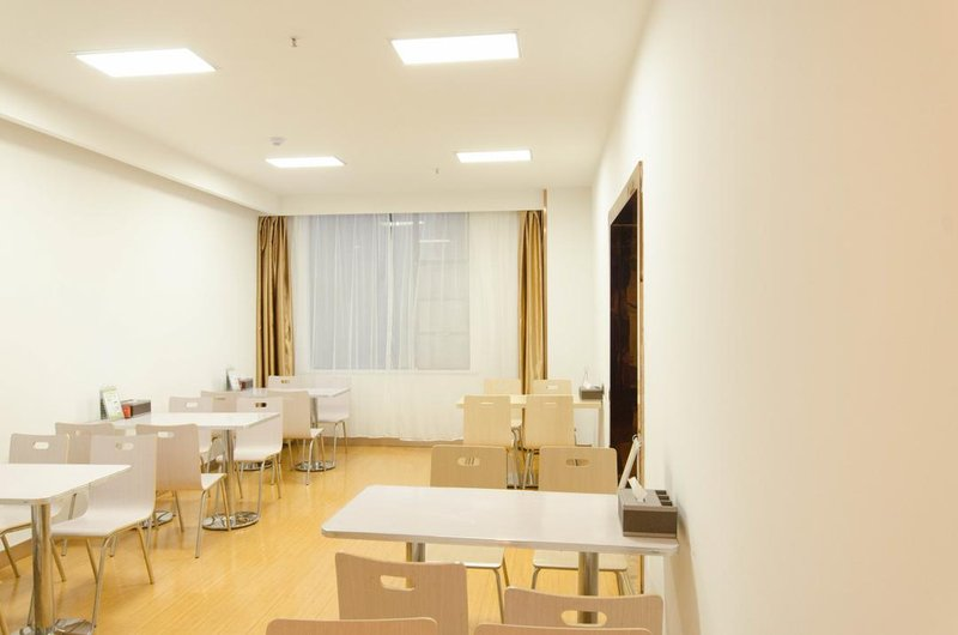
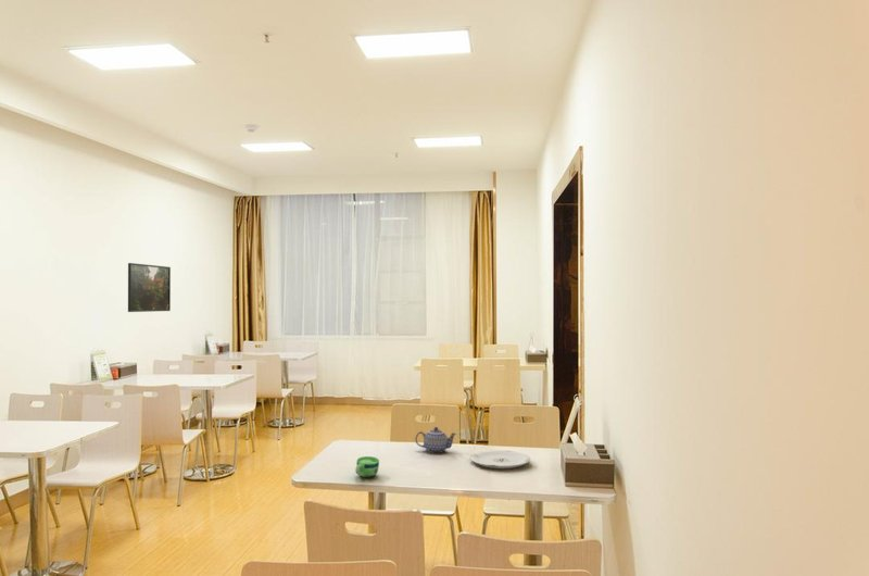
+ teapot [414,426,457,454]
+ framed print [127,262,172,313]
+ plate [469,449,531,469]
+ cup [354,455,380,479]
